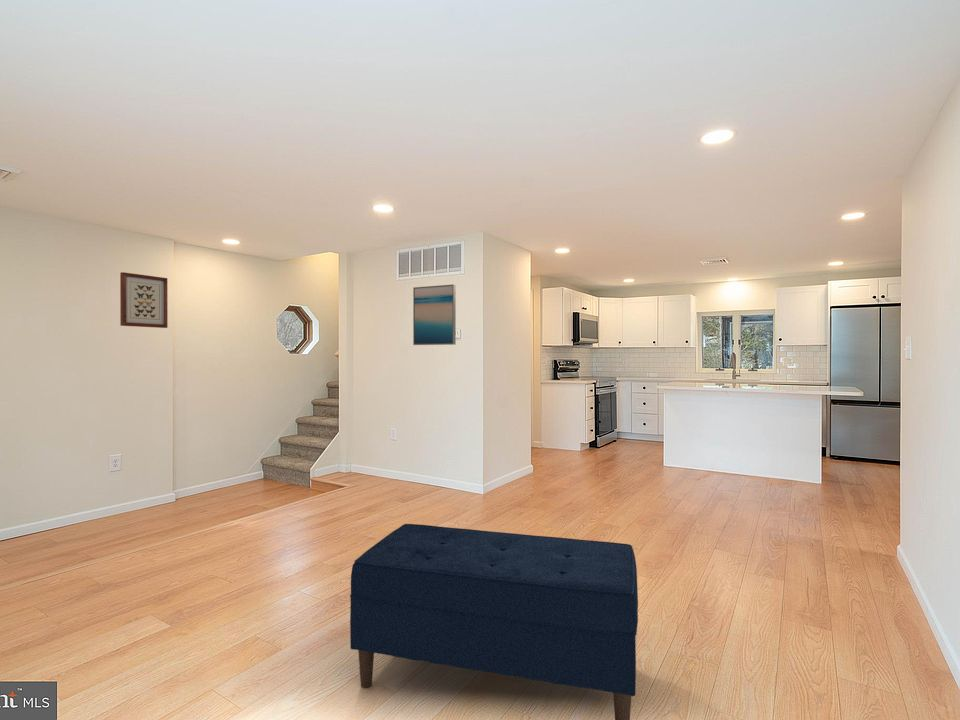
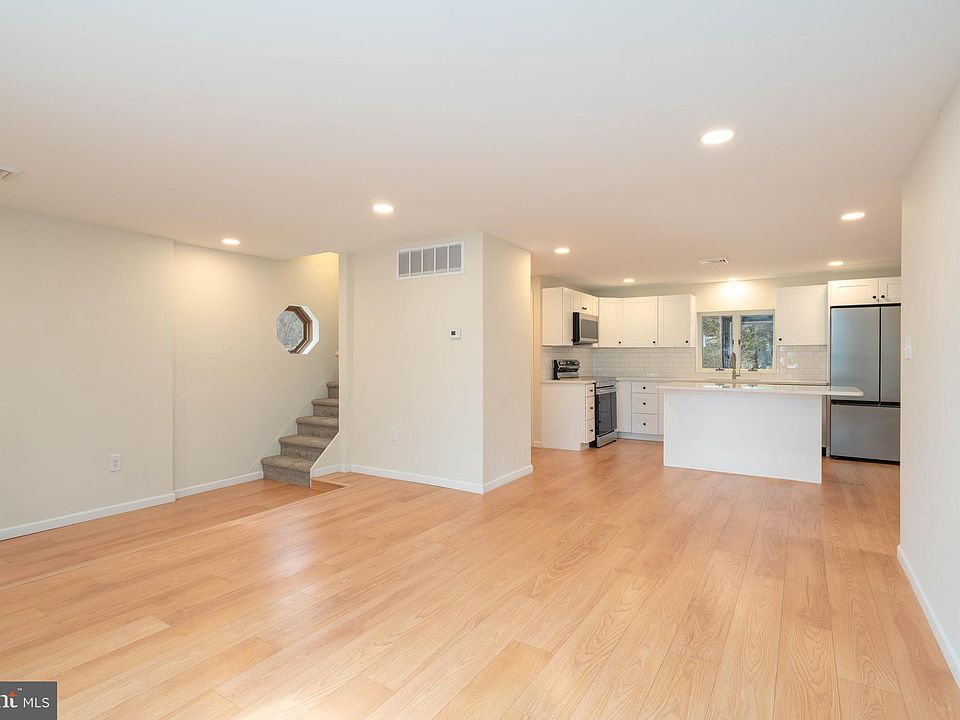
- wall art [412,283,457,346]
- bench [349,523,639,720]
- wall art [119,271,169,329]
